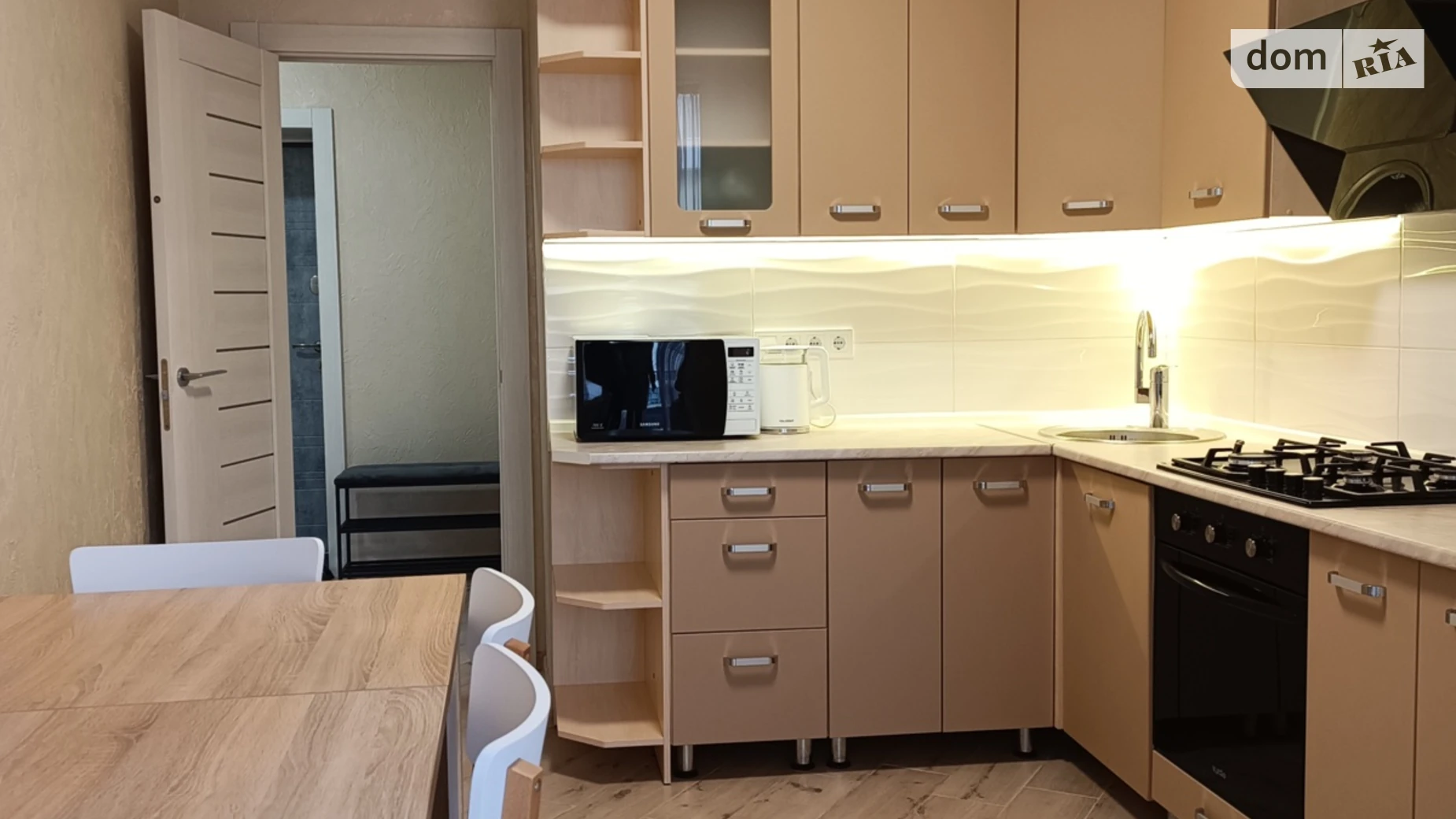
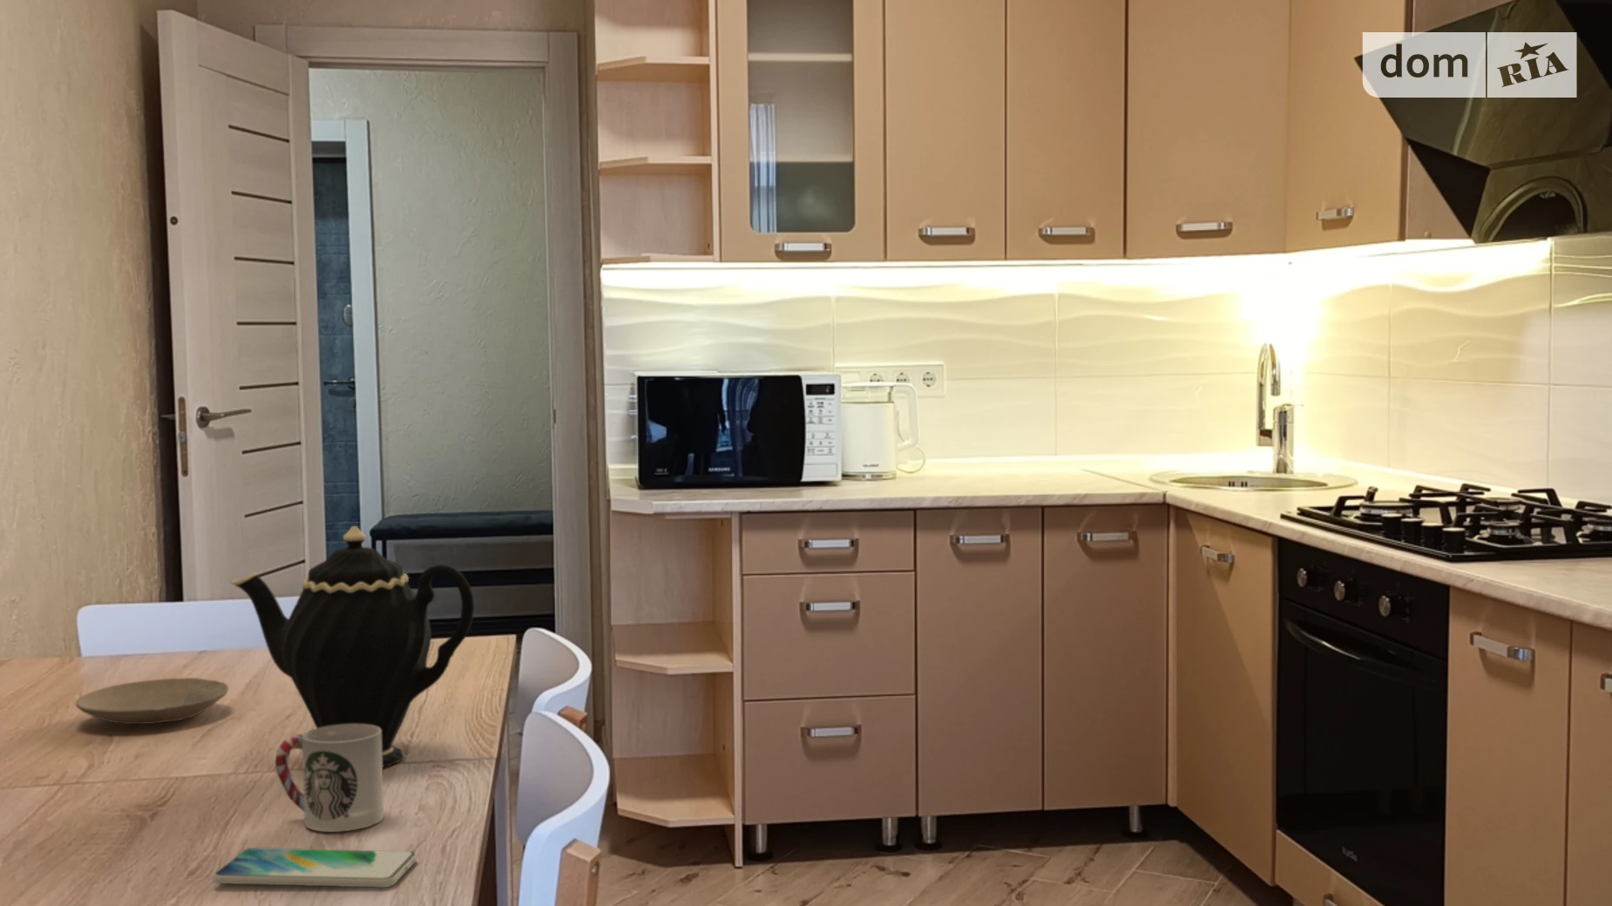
+ plate [75,677,229,725]
+ smartphone [213,846,418,888]
+ teapot [230,525,475,769]
+ cup [275,723,384,833]
